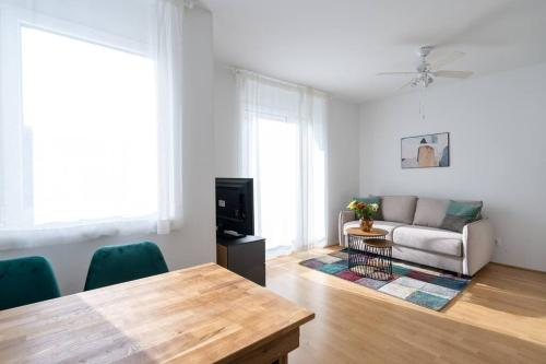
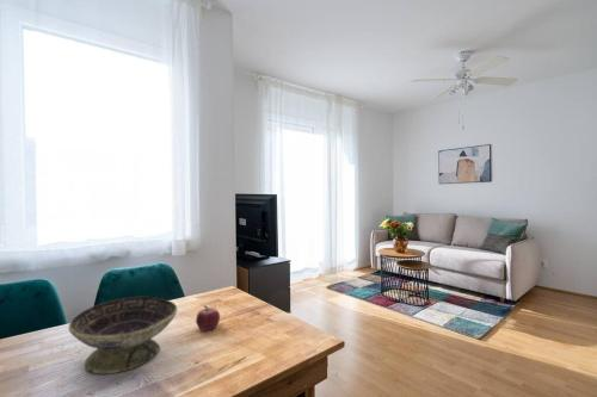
+ fruit [195,304,221,331]
+ decorative bowl [68,296,178,376]
